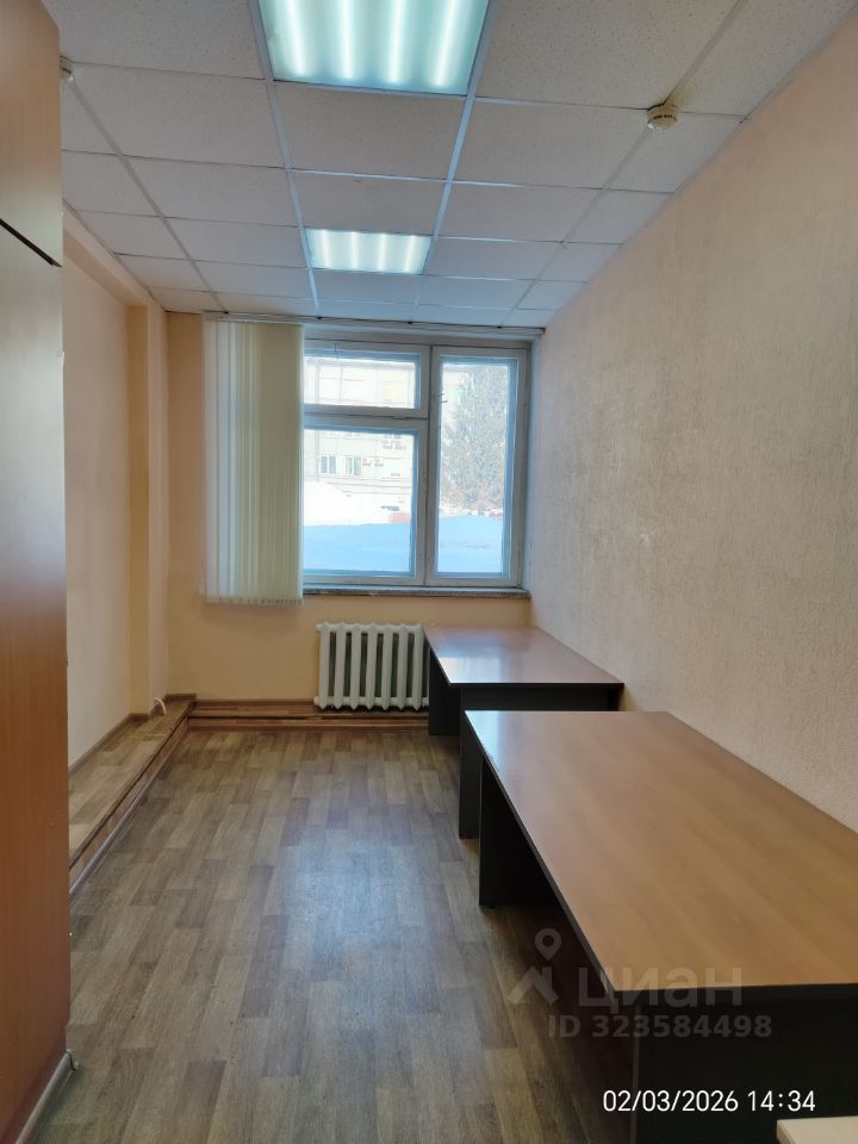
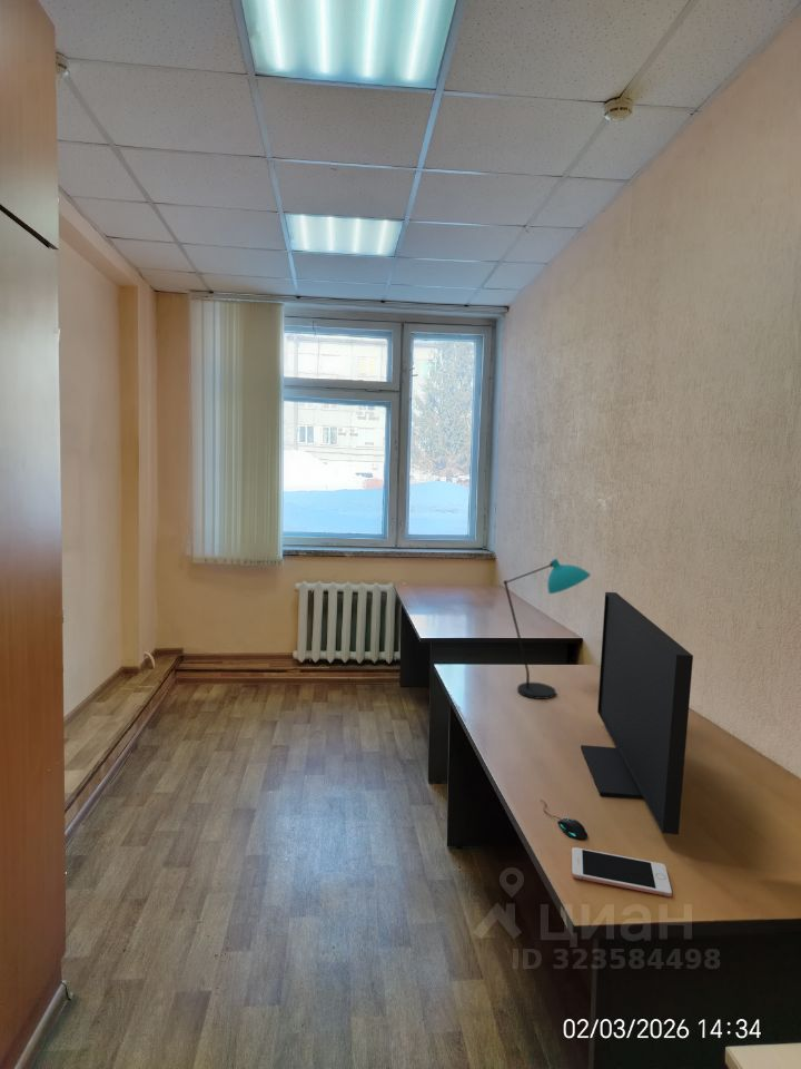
+ cell phone [571,846,673,898]
+ mouse [540,798,589,841]
+ computer monitor [580,591,694,835]
+ desk lamp [503,557,592,700]
